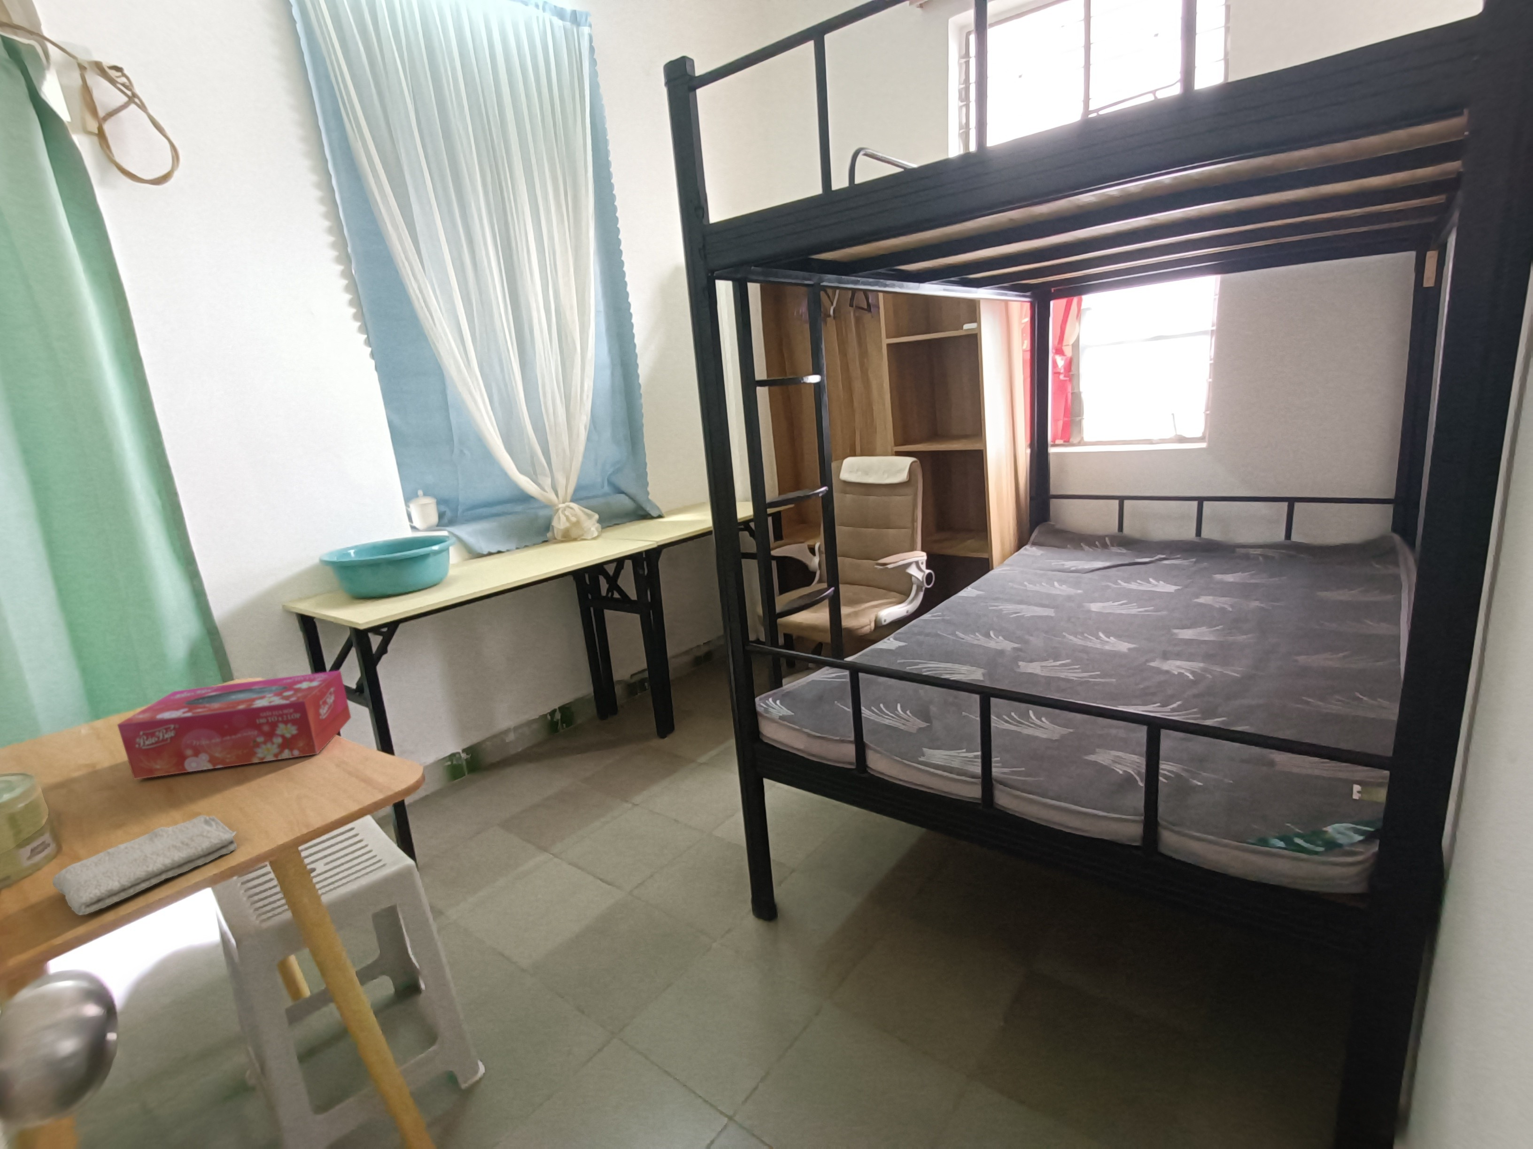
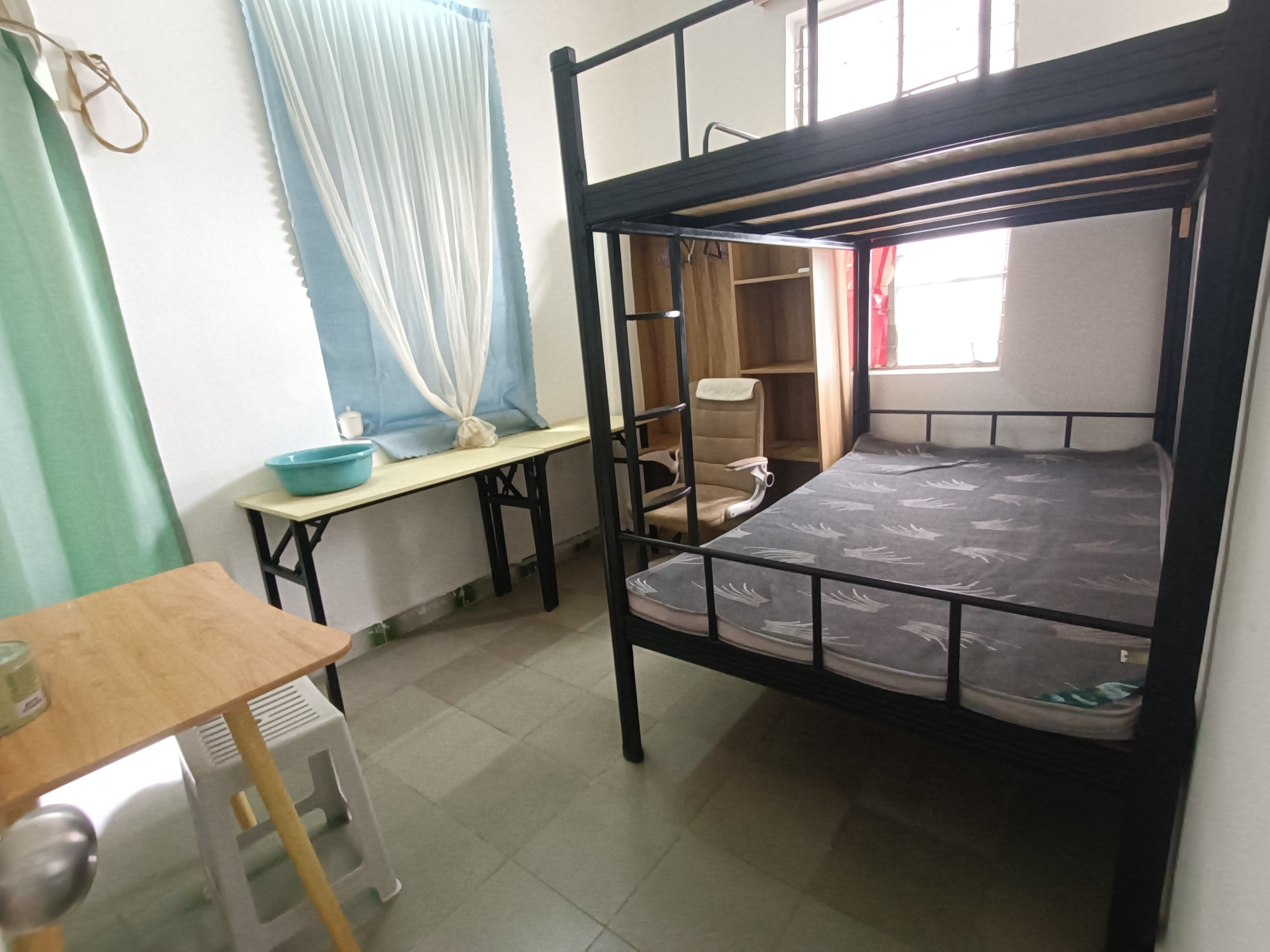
- tissue box [116,670,351,780]
- washcloth [52,815,238,916]
